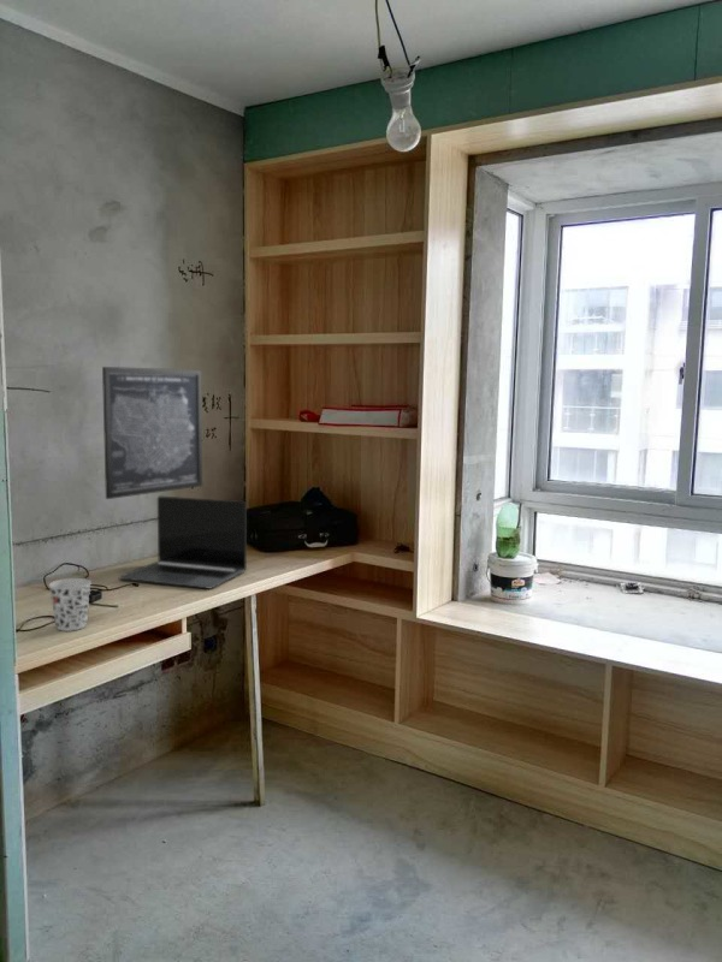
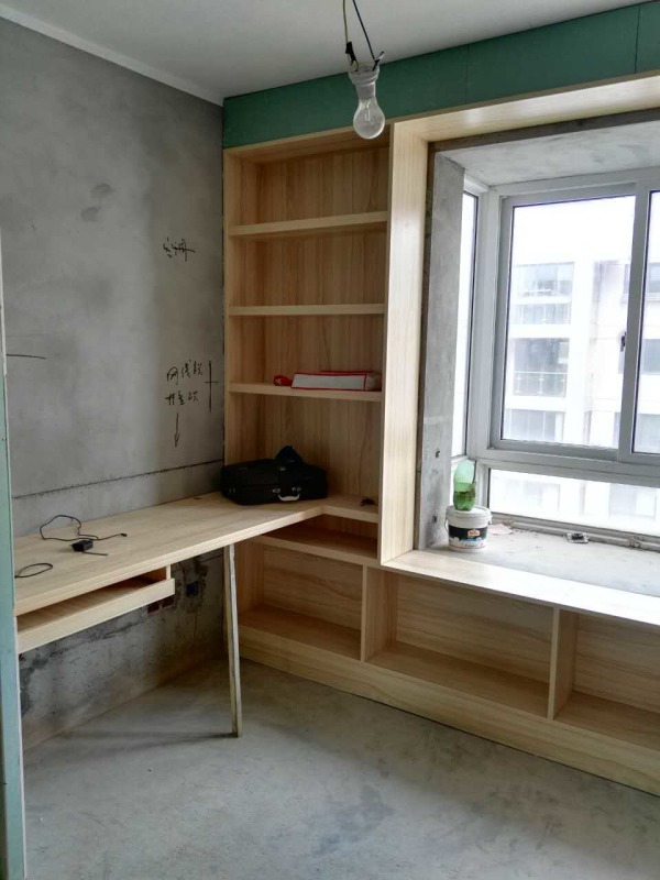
- cup [47,577,93,633]
- laptop [117,495,248,589]
- wall art [101,366,203,500]
